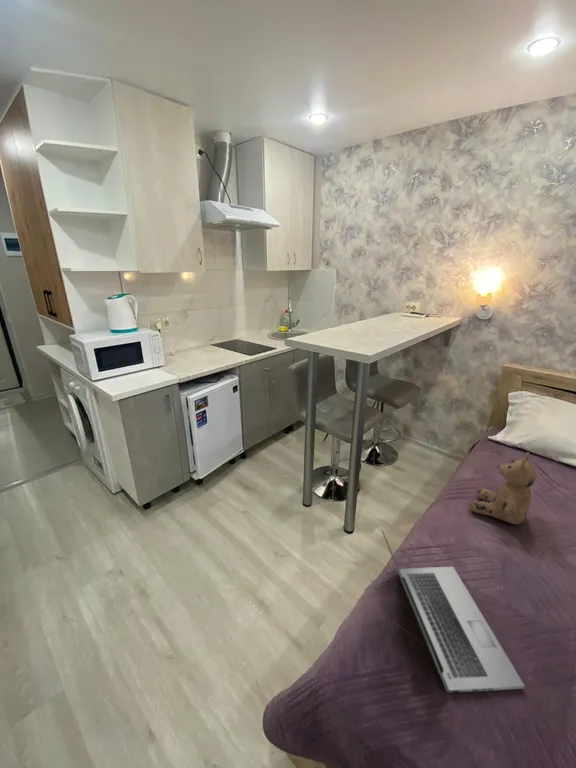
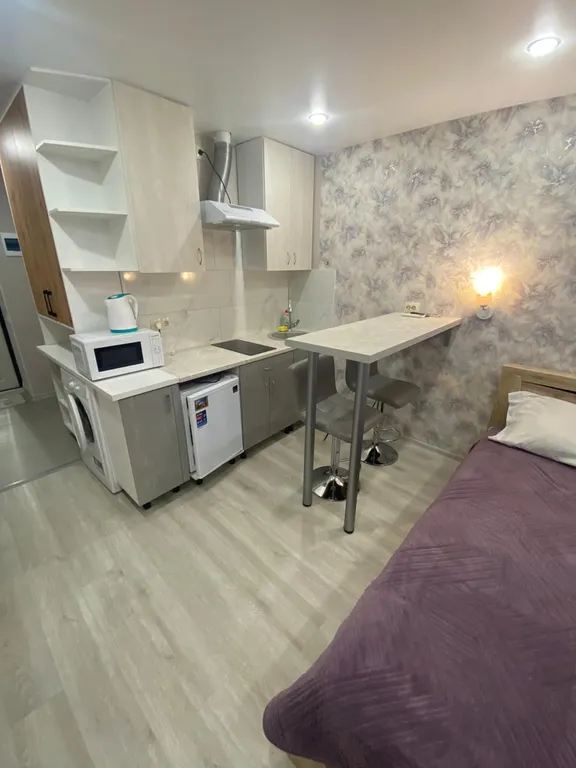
- teddy bear [468,451,537,525]
- laptop [381,529,526,694]
